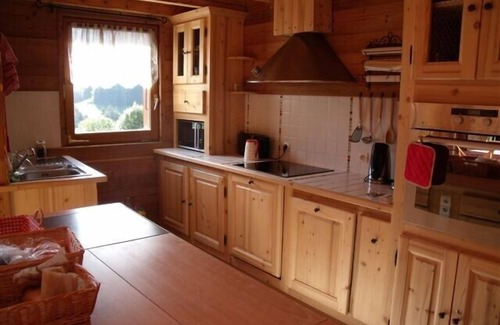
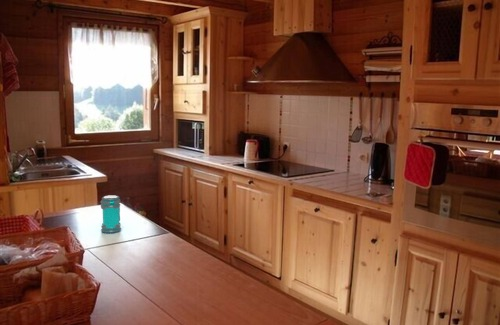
+ jar [99,194,122,234]
